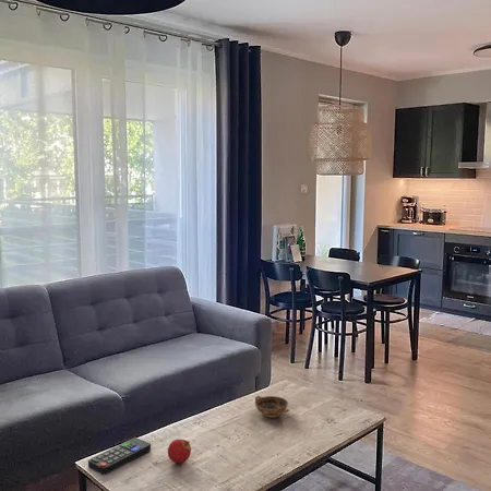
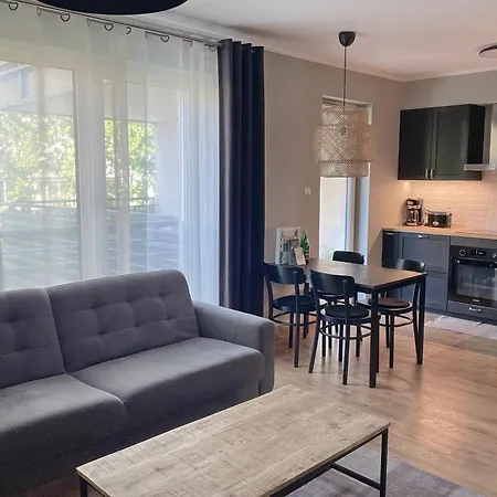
- bowl [254,395,290,419]
- remote control [87,436,152,476]
- fruit [167,439,192,465]
